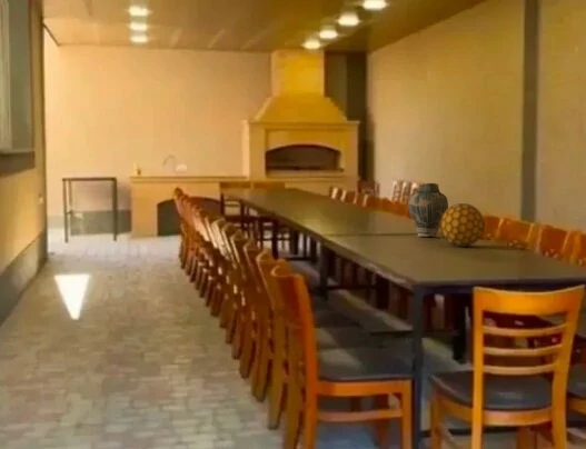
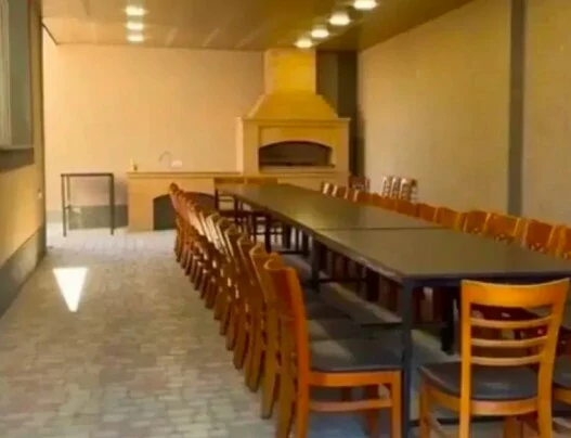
- vase [407,182,449,238]
- decorative ball [439,202,486,248]
